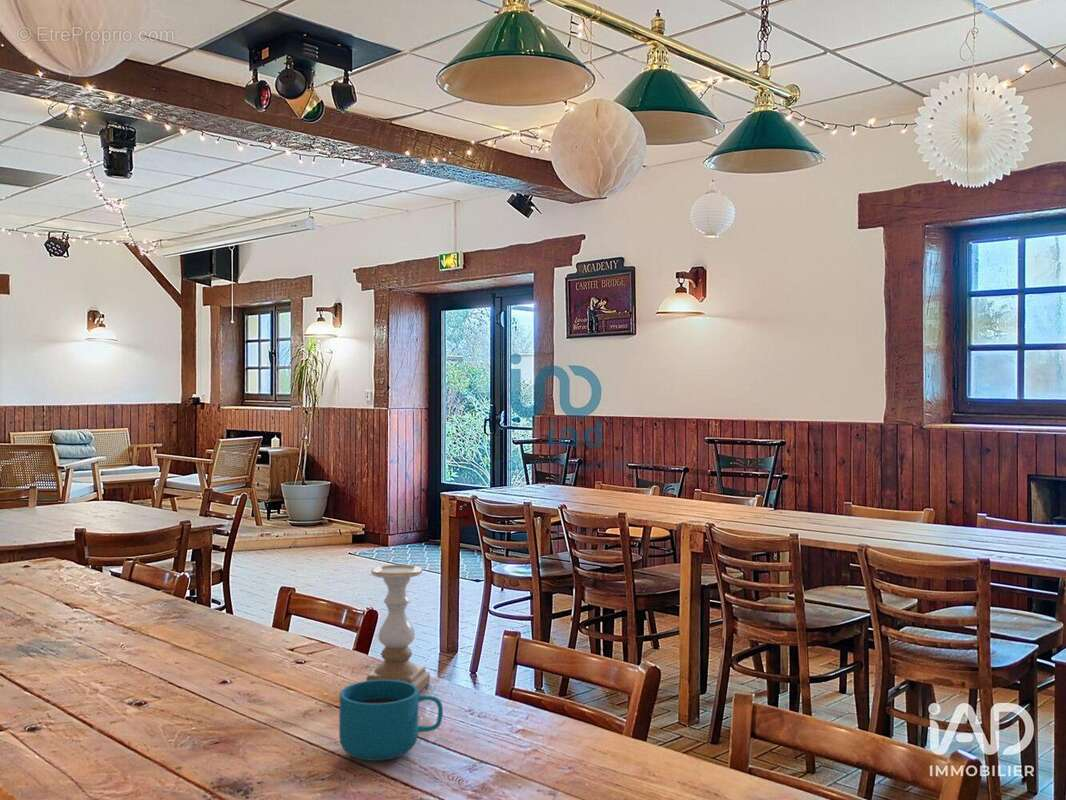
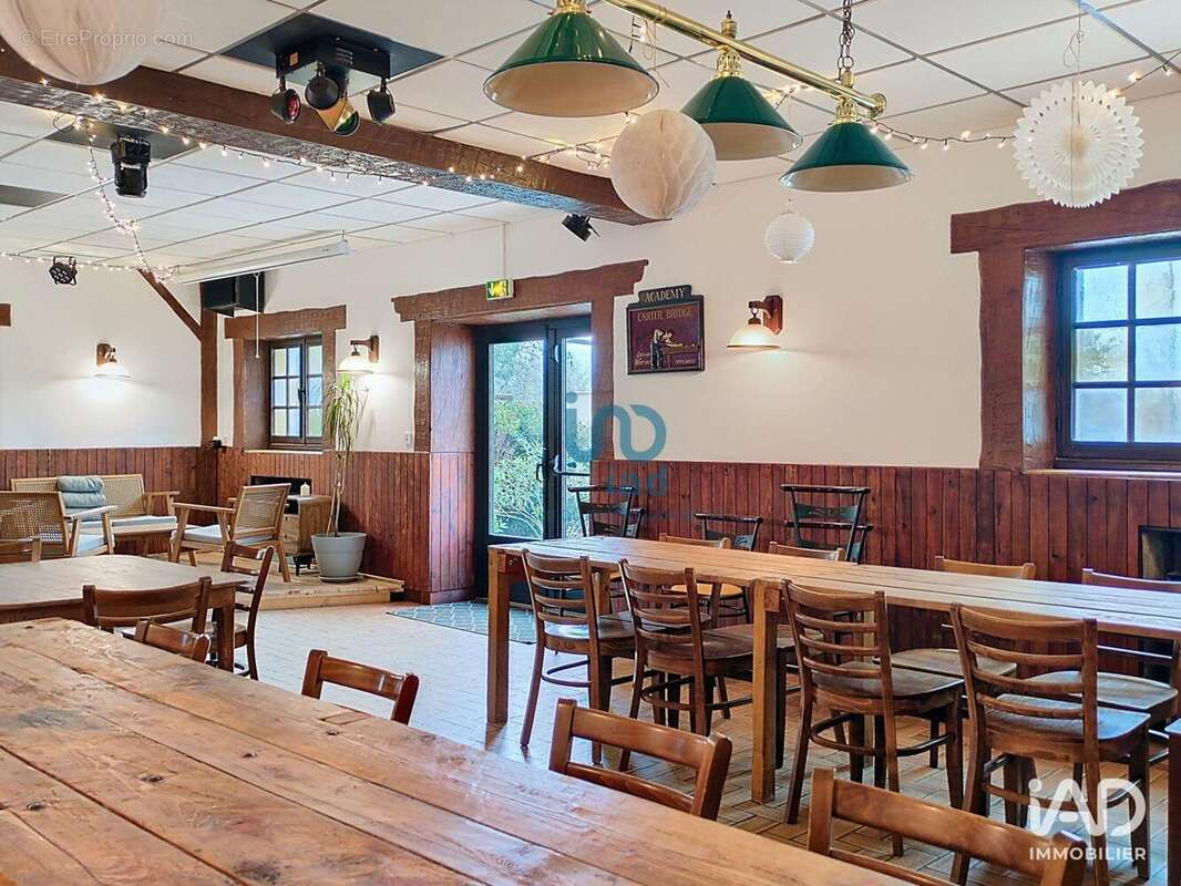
- cup [338,680,444,762]
- candle holder [365,564,431,693]
